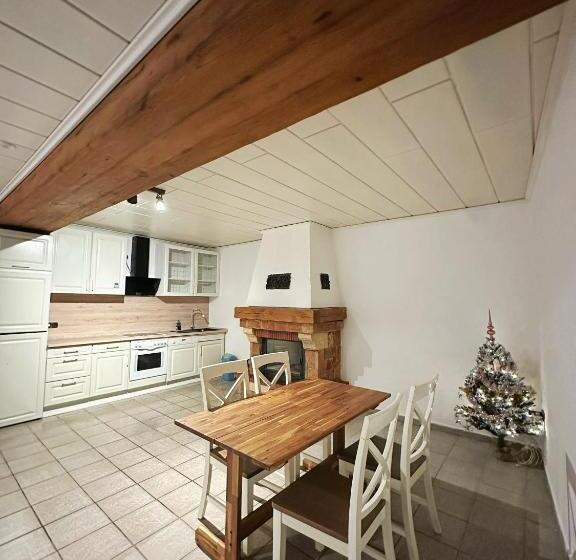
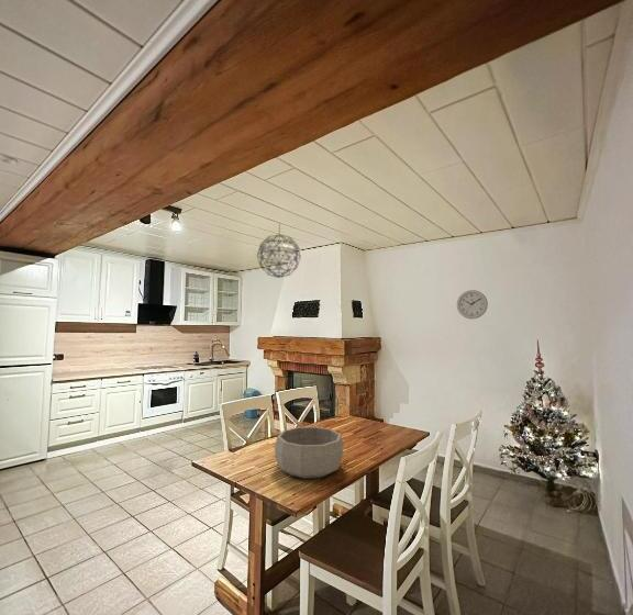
+ pendant light [256,222,302,279]
+ decorative bowl [274,425,345,480]
+ wall clock [456,289,489,320]
